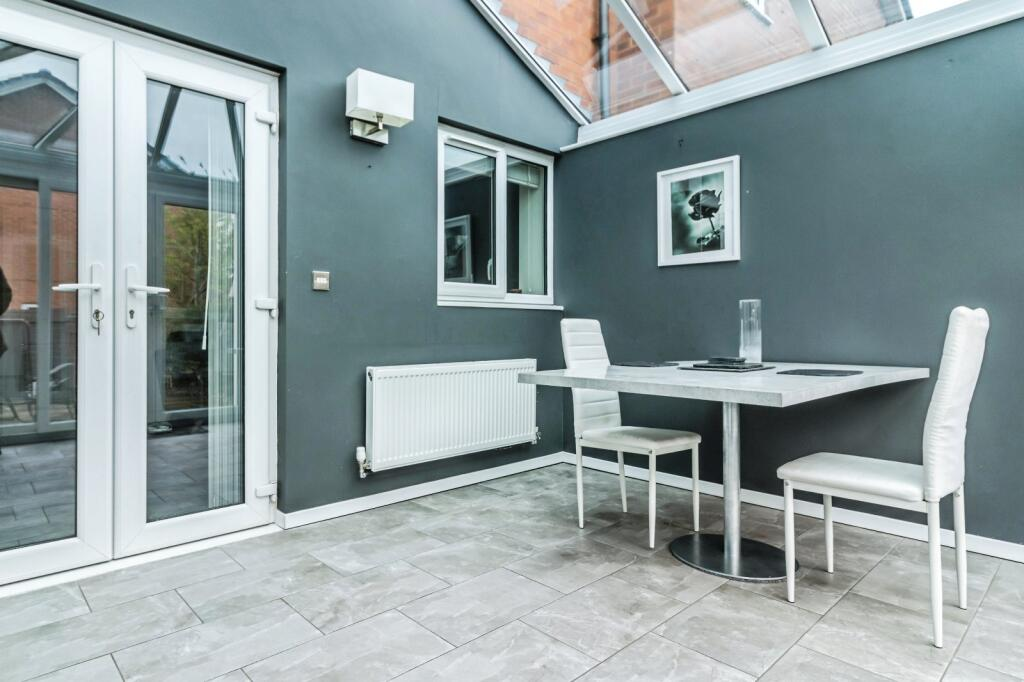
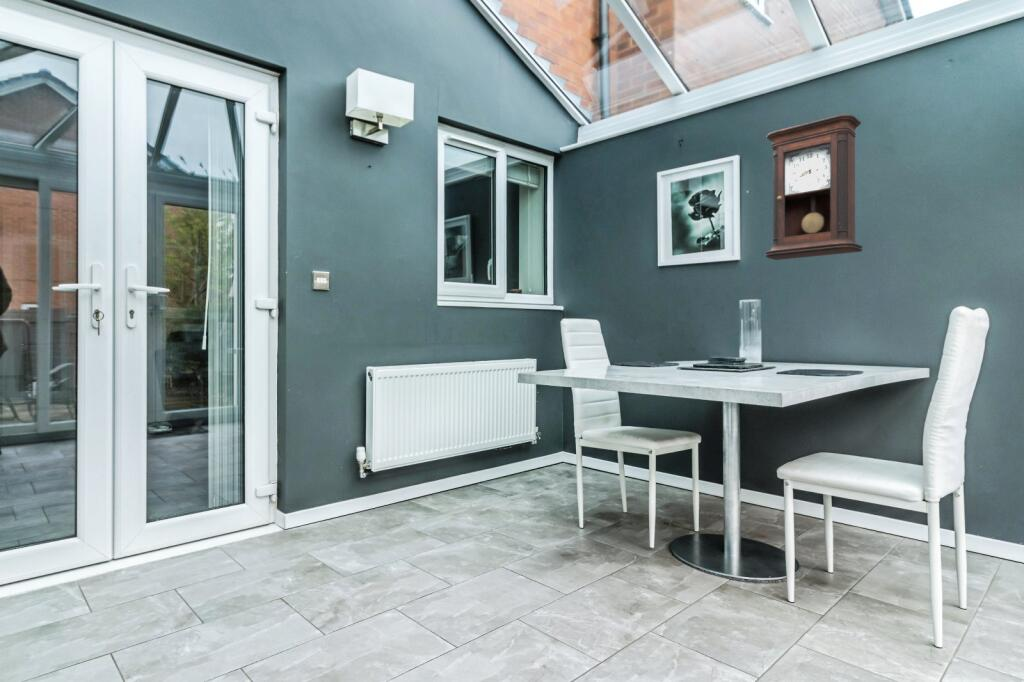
+ pendulum clock [765,113,864,261]
